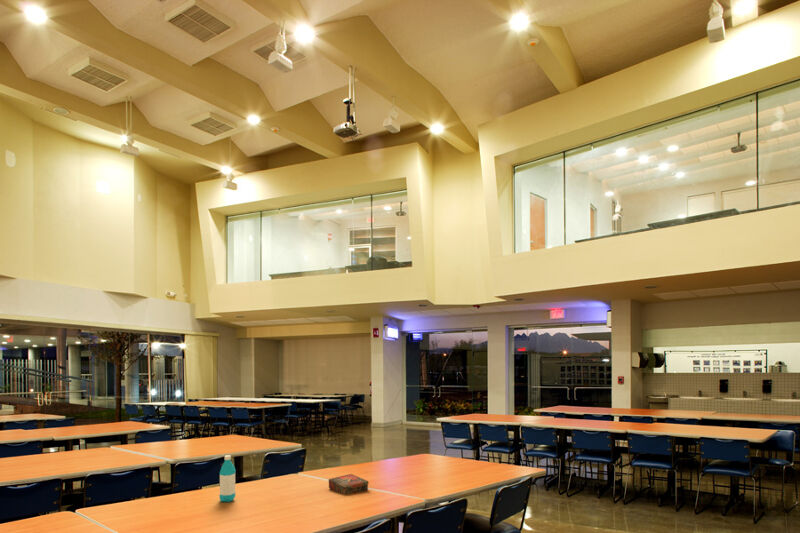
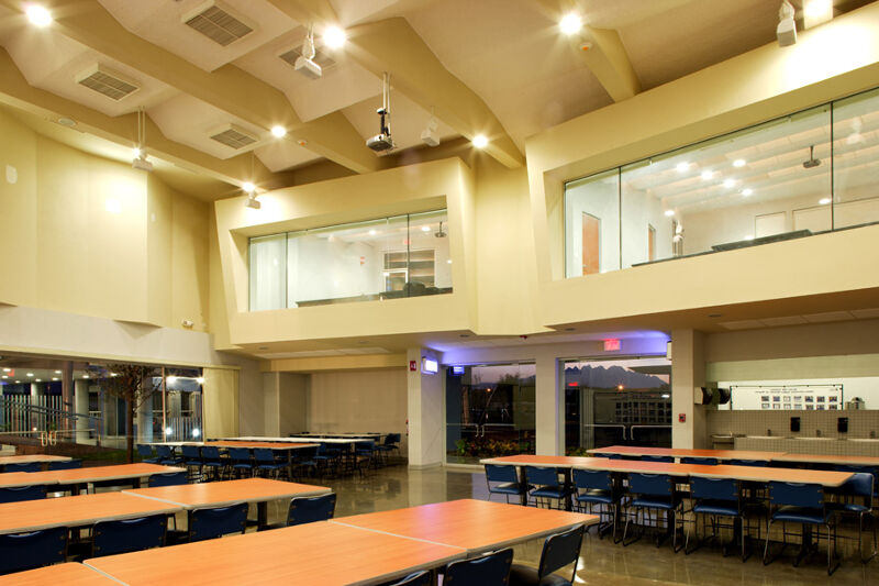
- book [328,473,370,495]
- water bottle [218,454,237,503]
